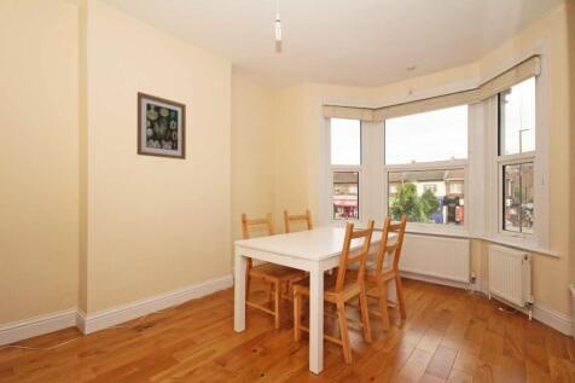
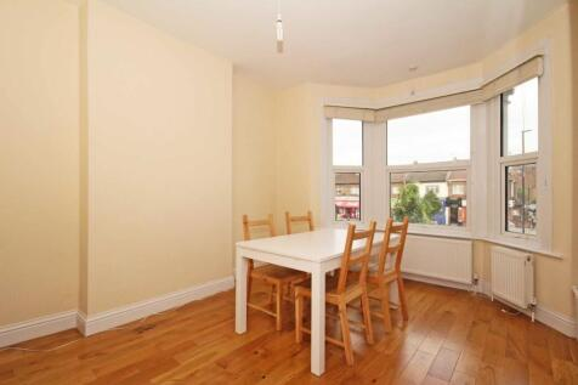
- wall art [135,91,187,161]
